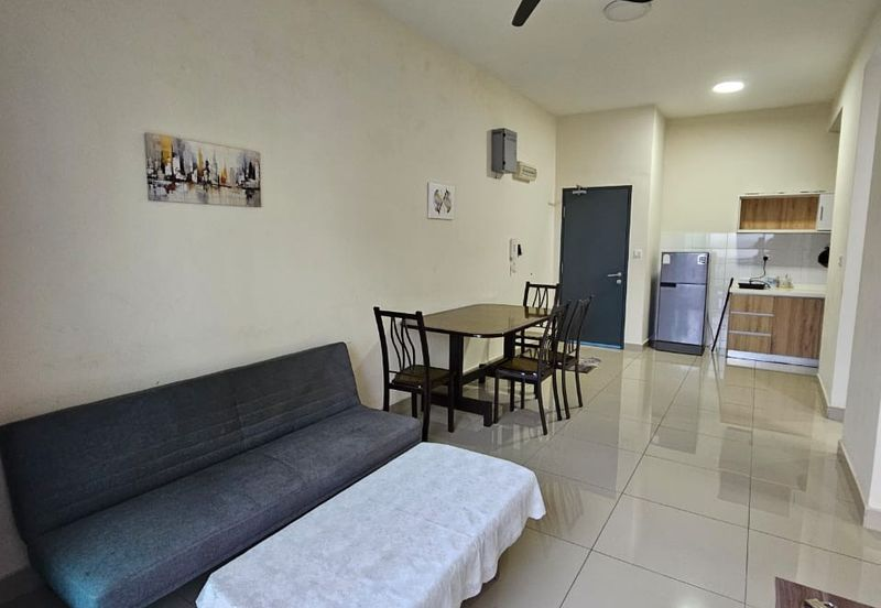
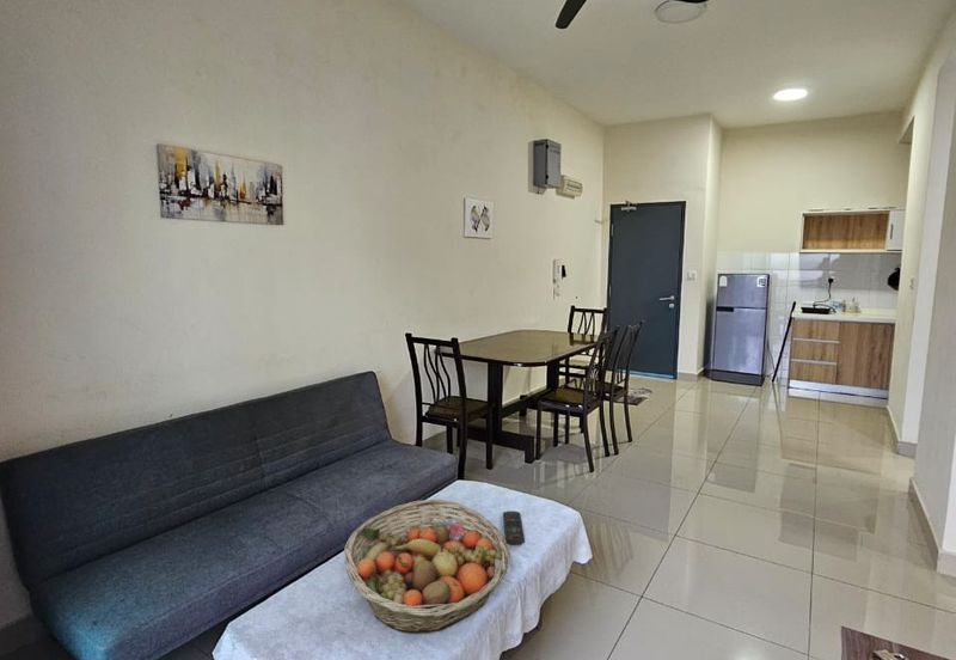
+ remote control [502,511,526,545]
+ fruit basket [343,499,511,634]
